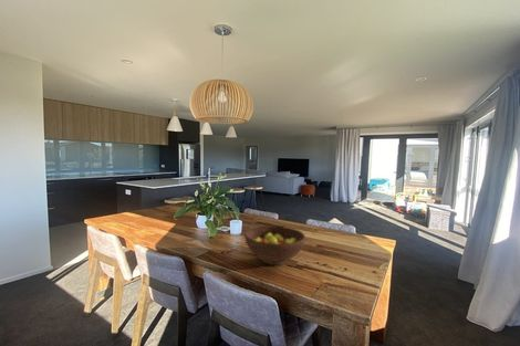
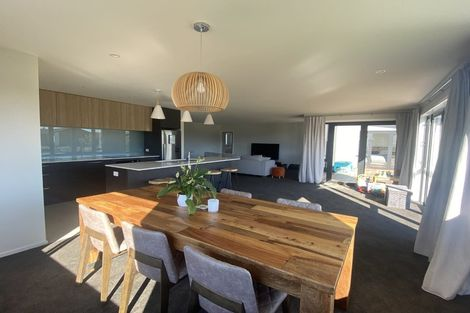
- fruit bowl [243,224,306,266]
